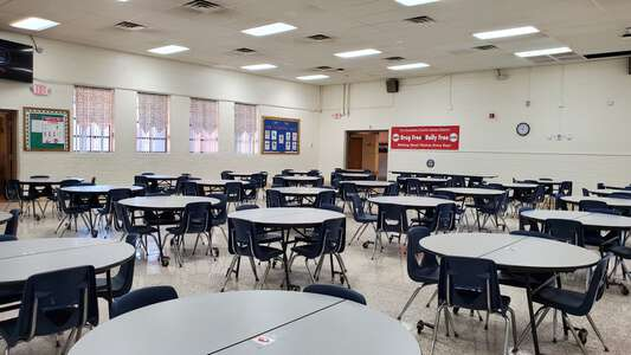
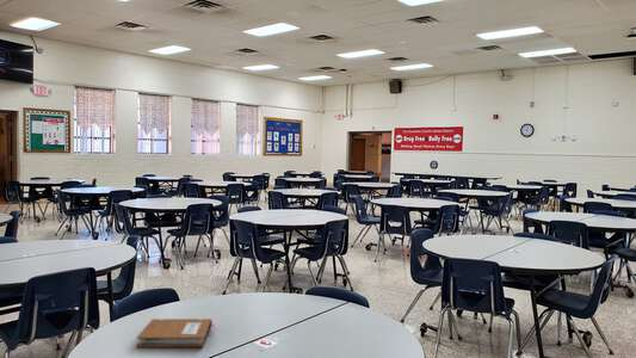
+ notebook [135,317,216,348]
